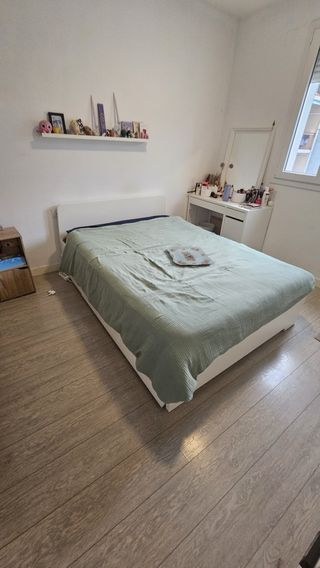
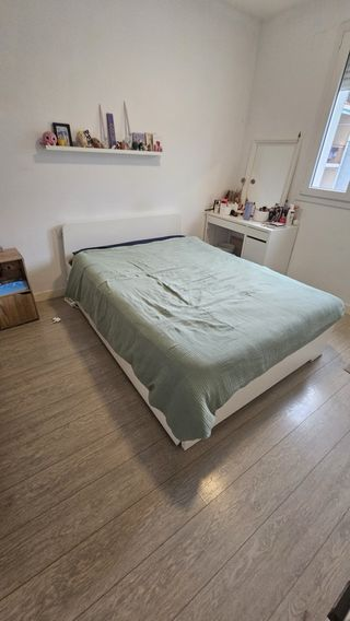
- serving tray [166,245,213,266]
